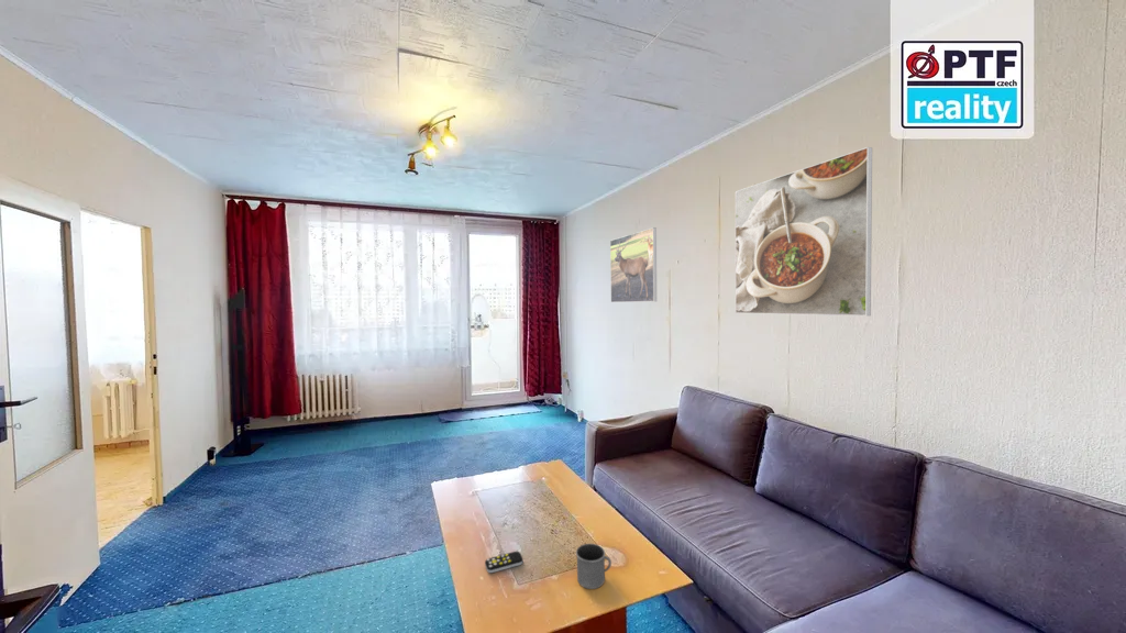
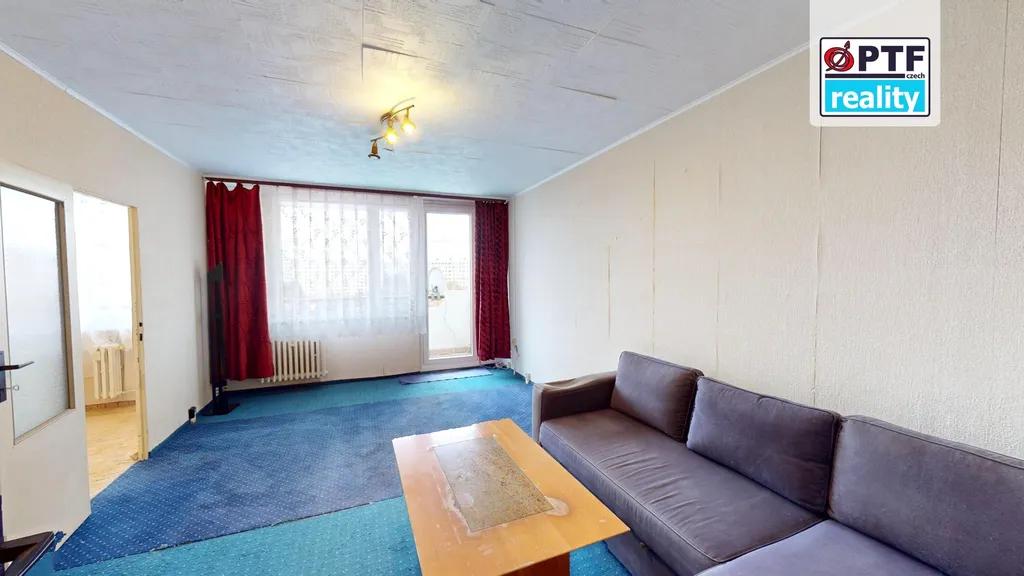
- mug [575,543,612,590]
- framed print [609,226,658,303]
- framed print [735,146,873,316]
- remote control [484,551,525,574]
